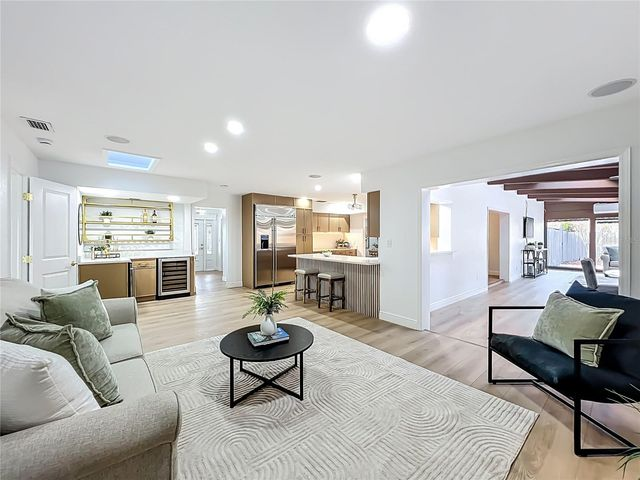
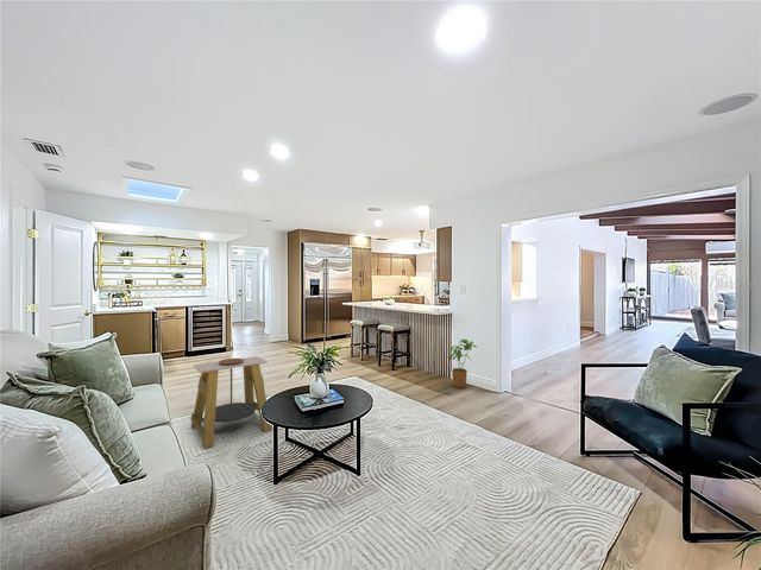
+ house plant [448,338,478,390]
+ side table [190,355,273,450]
